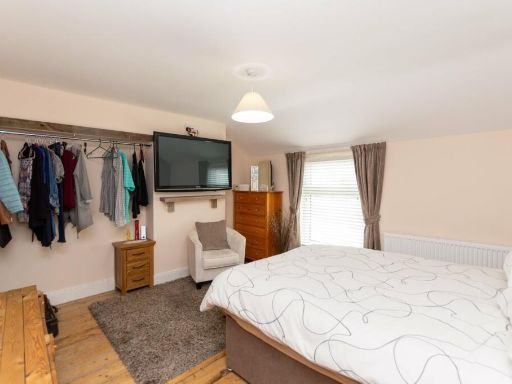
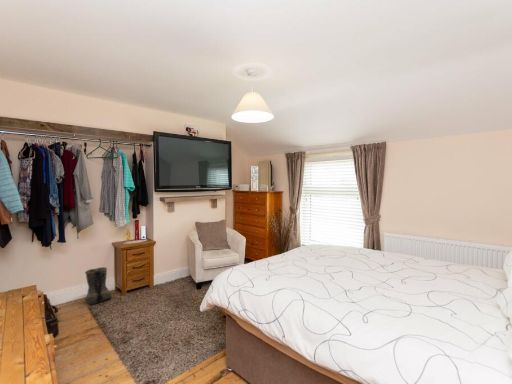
+ boots [84,266,113,305]
